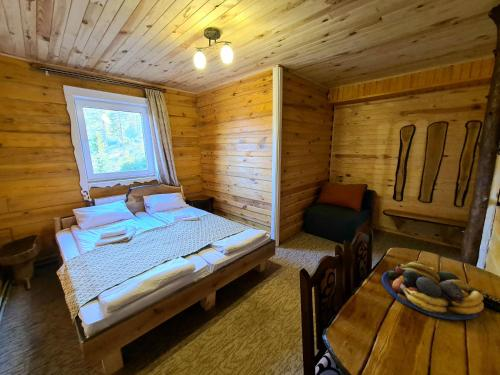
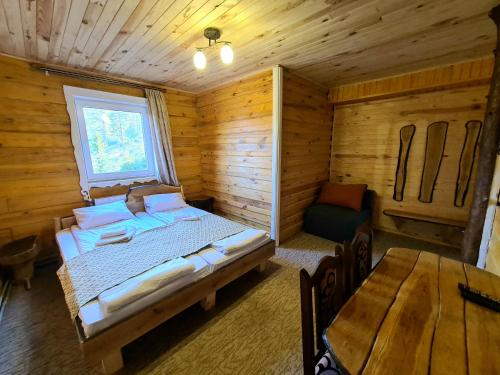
- fruit bowl [381,261,485,321]
